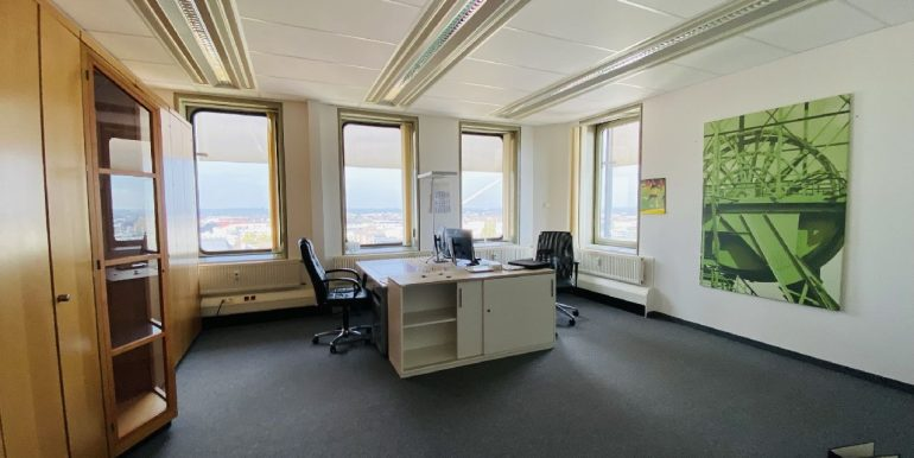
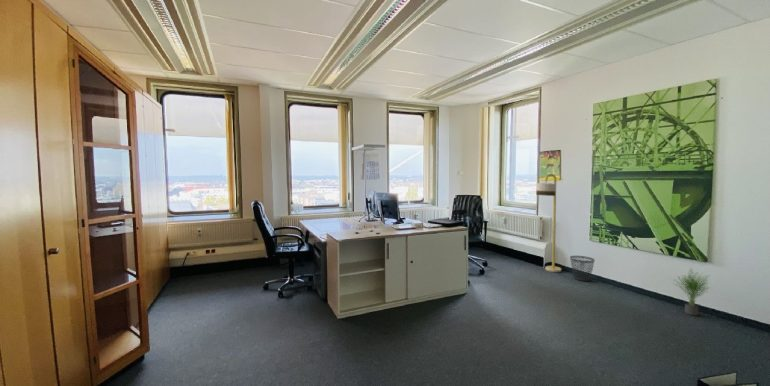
+ wastebasket [569,255,595,282]
+ floor lamp [535,173,562,273]
+ potted plant [667,268,711,317]
